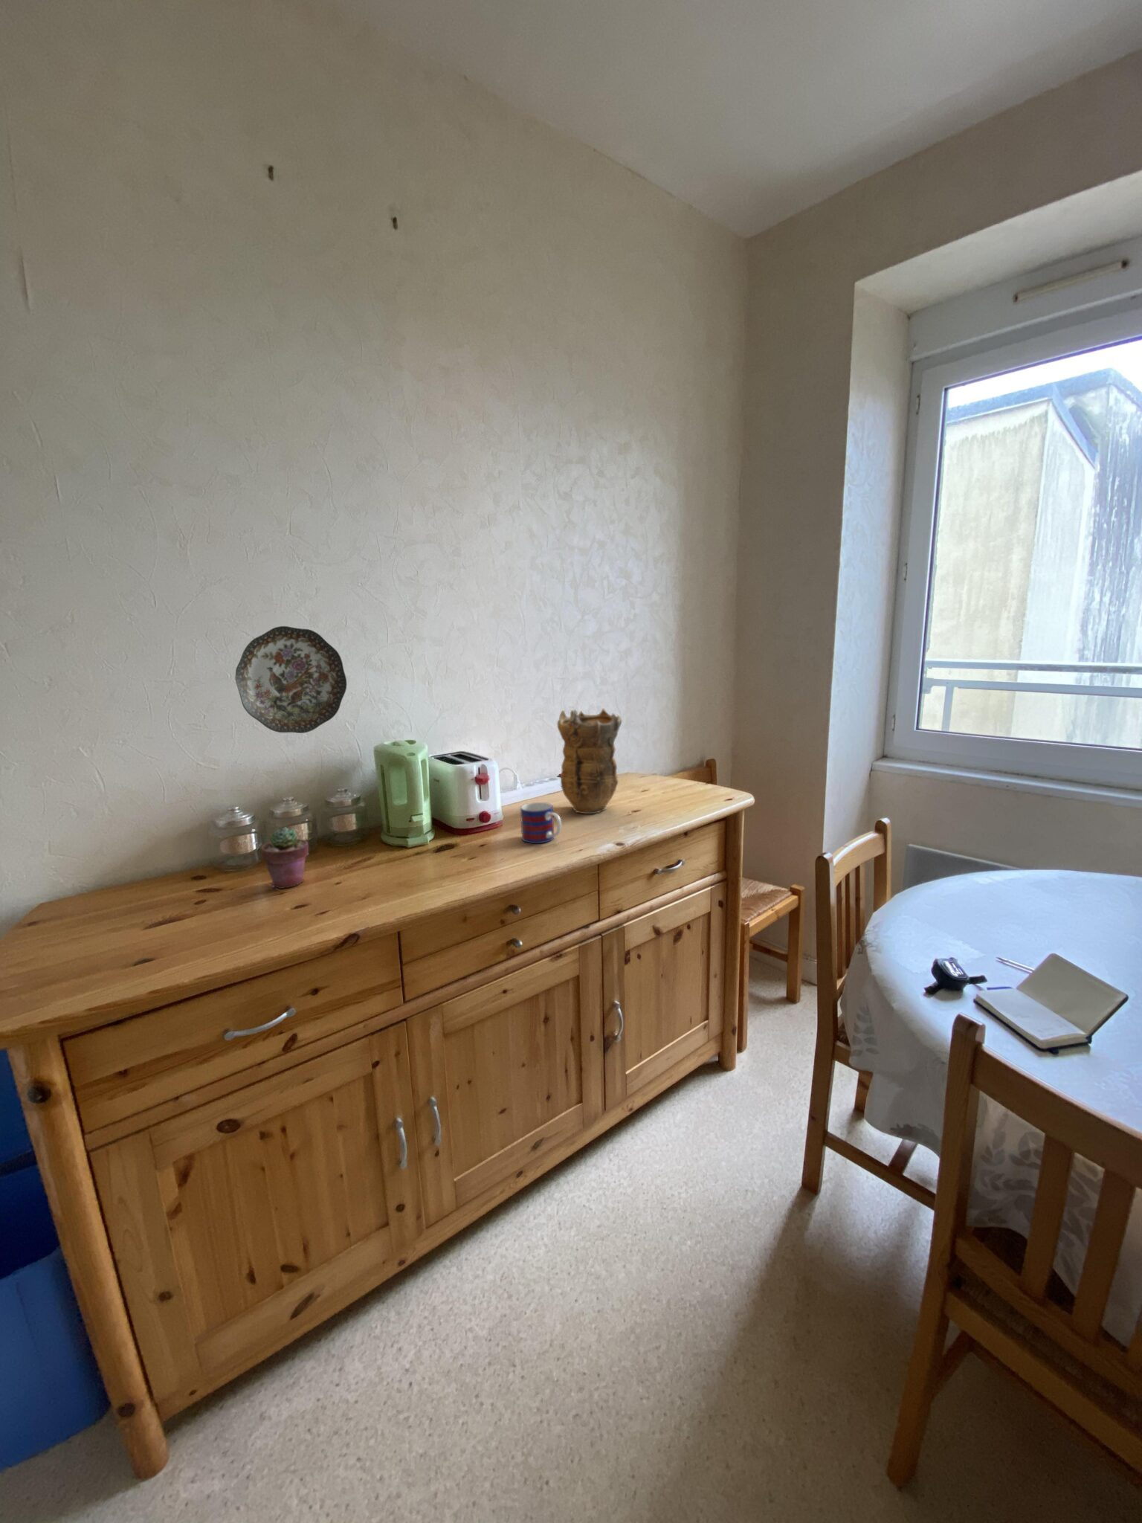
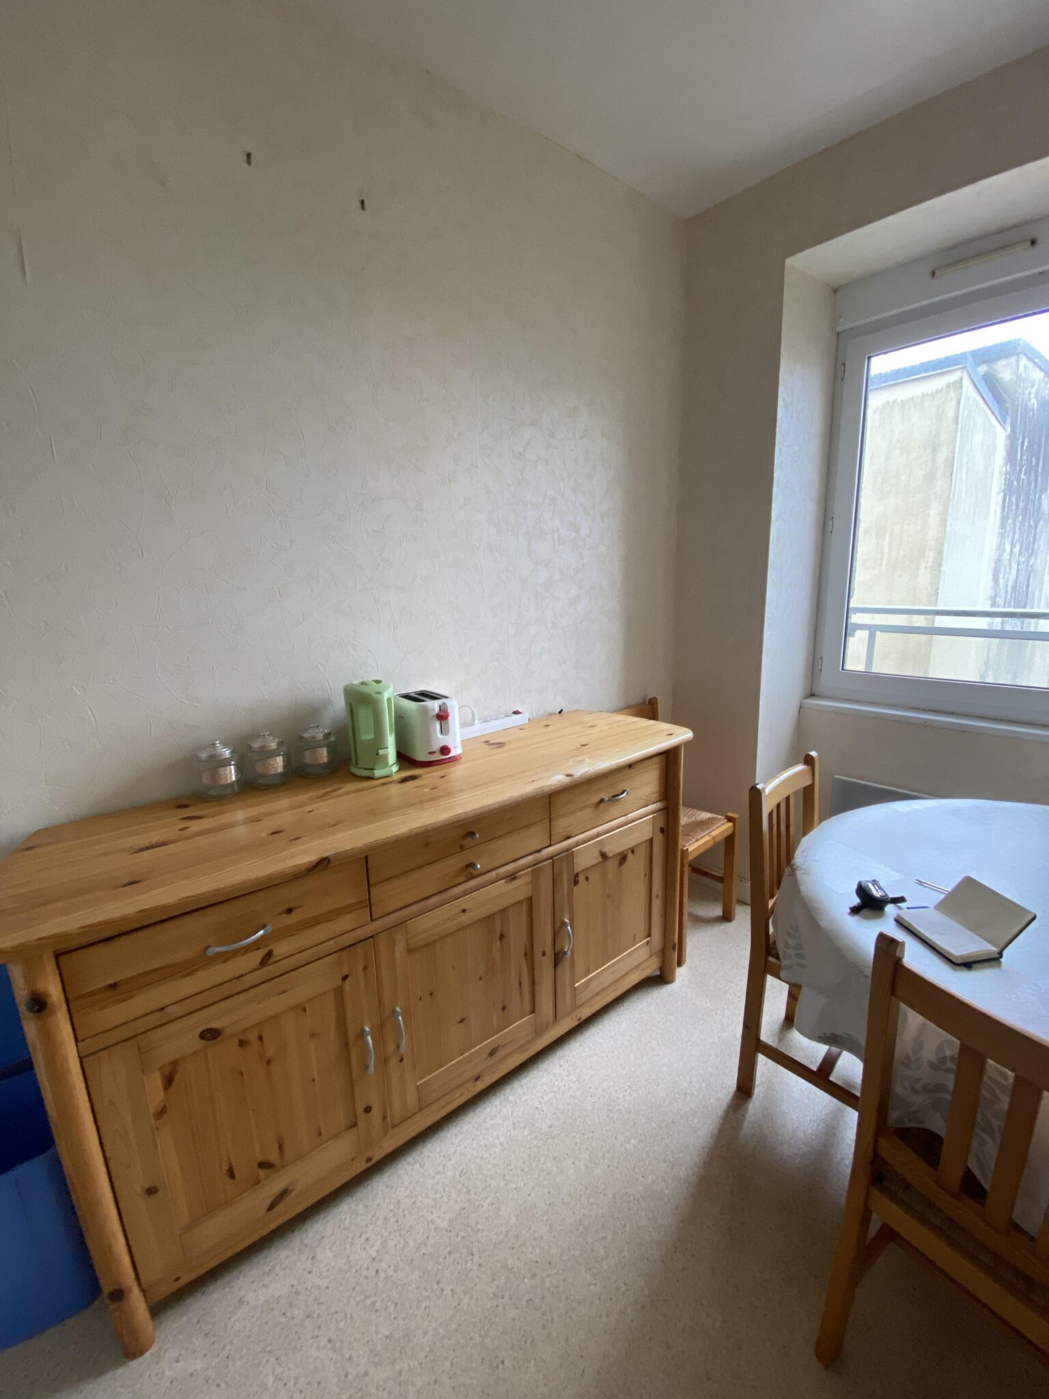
- vase [557,708,623,815]
- potted succulent [260,826,309,890]
- mug [519,801,563,844]
- decorative plate [234,626,347,734]
